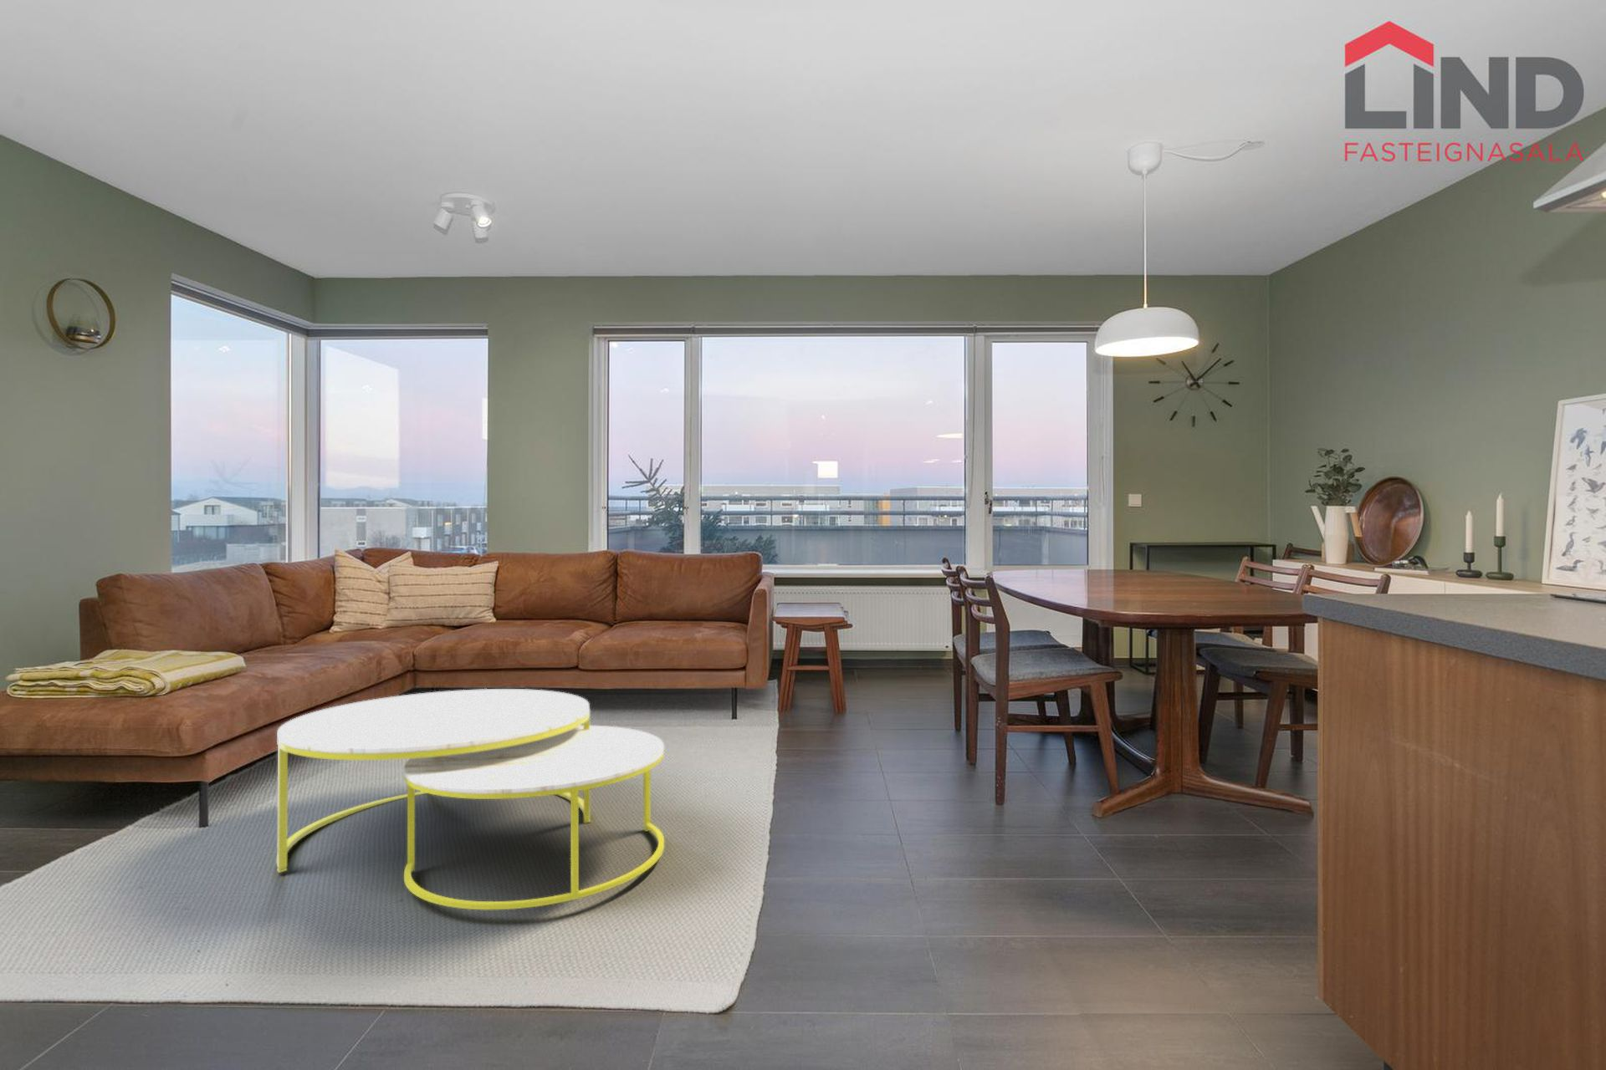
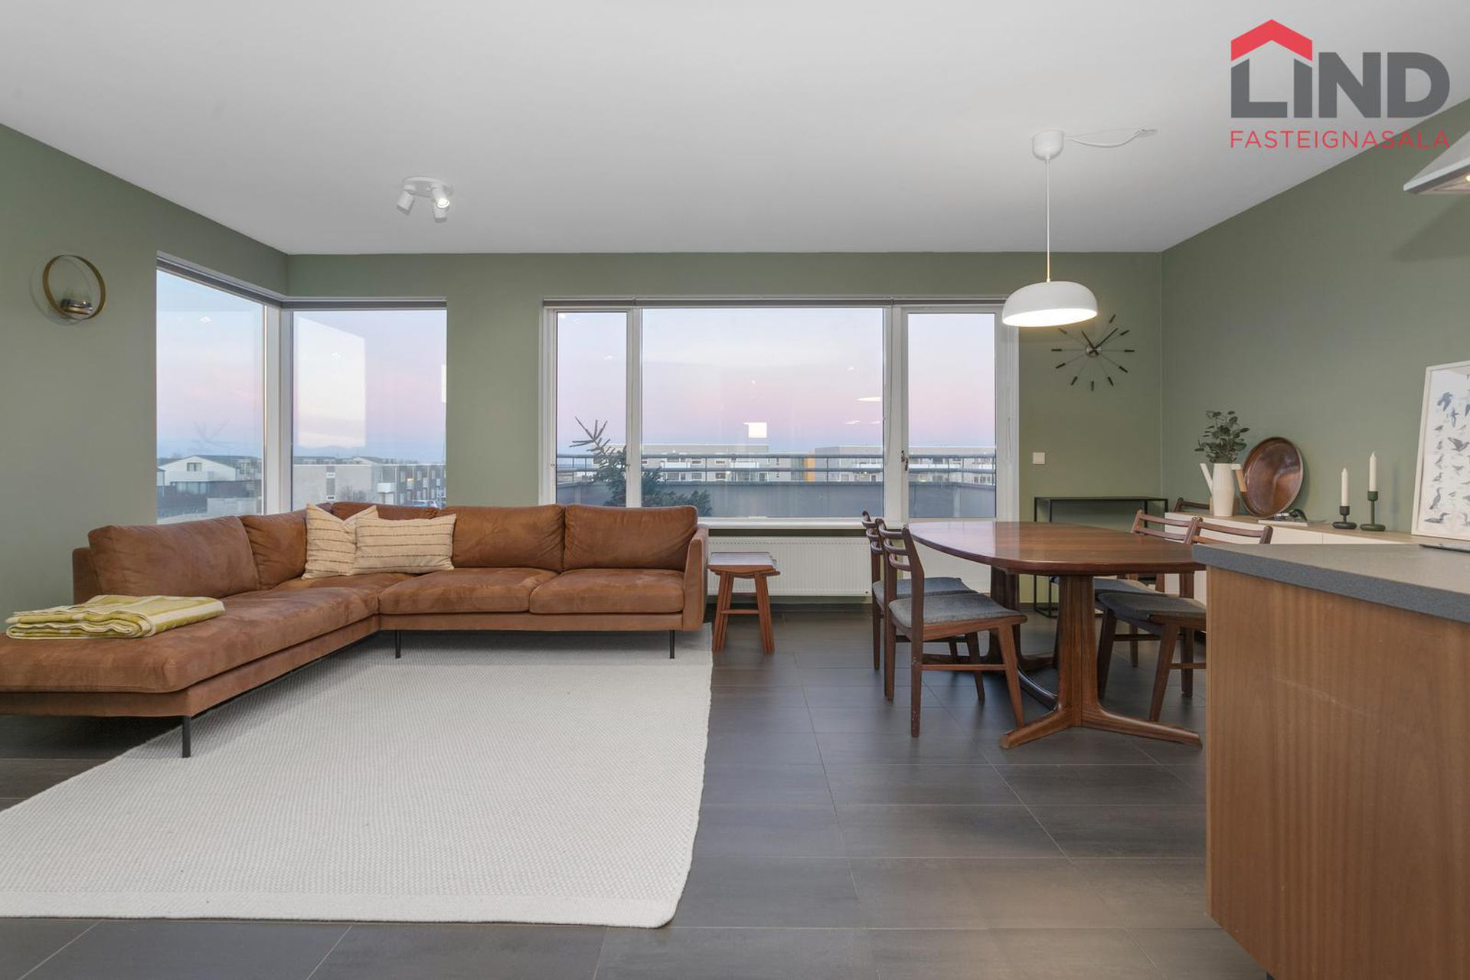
- coffee table [276,688,664,910]
